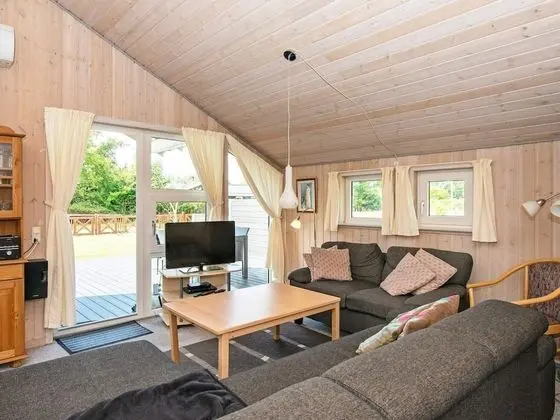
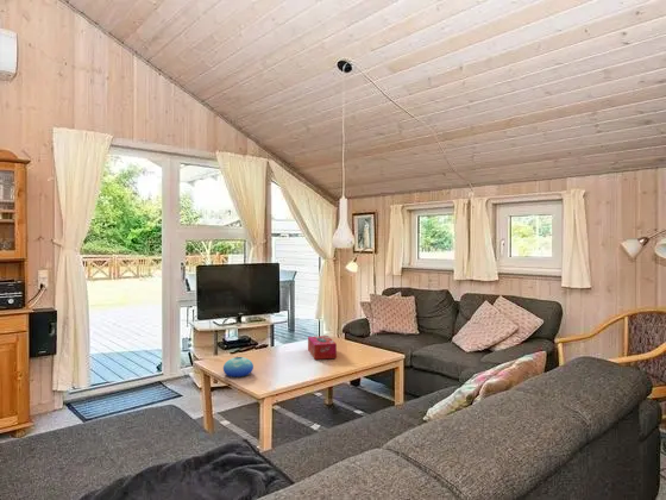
+ tissue box [307,335,338,361]
+ bowl [222,356,255,377]
